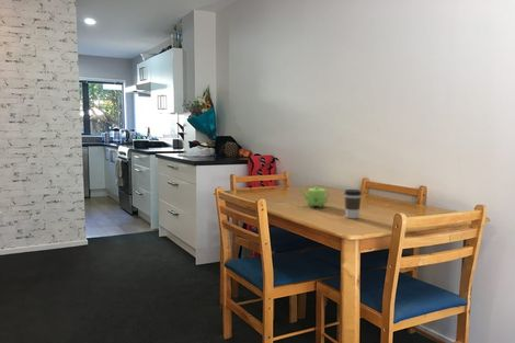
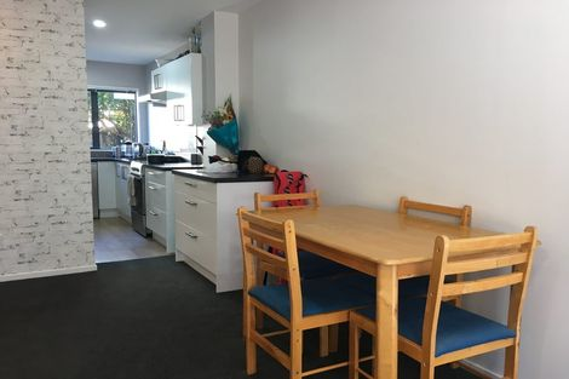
- coffee cup [343,188,363,219]
- teapot [299,185,330,208]
